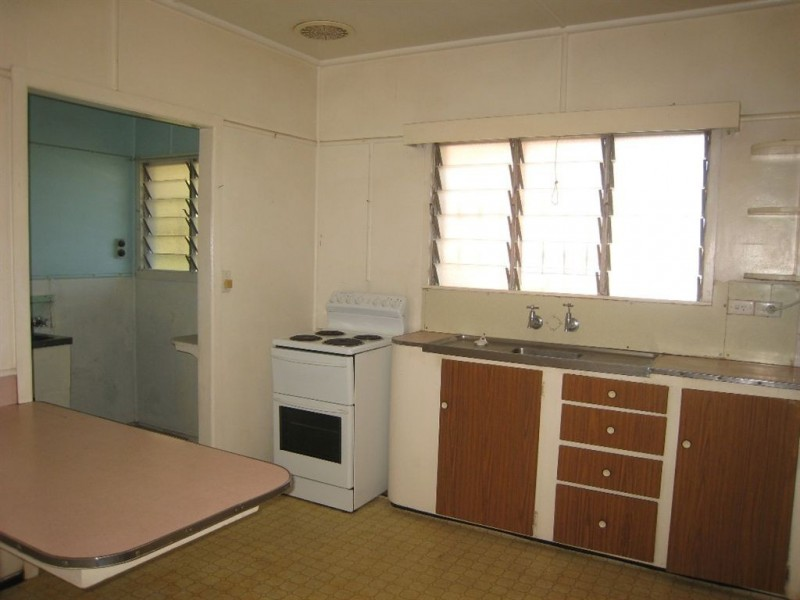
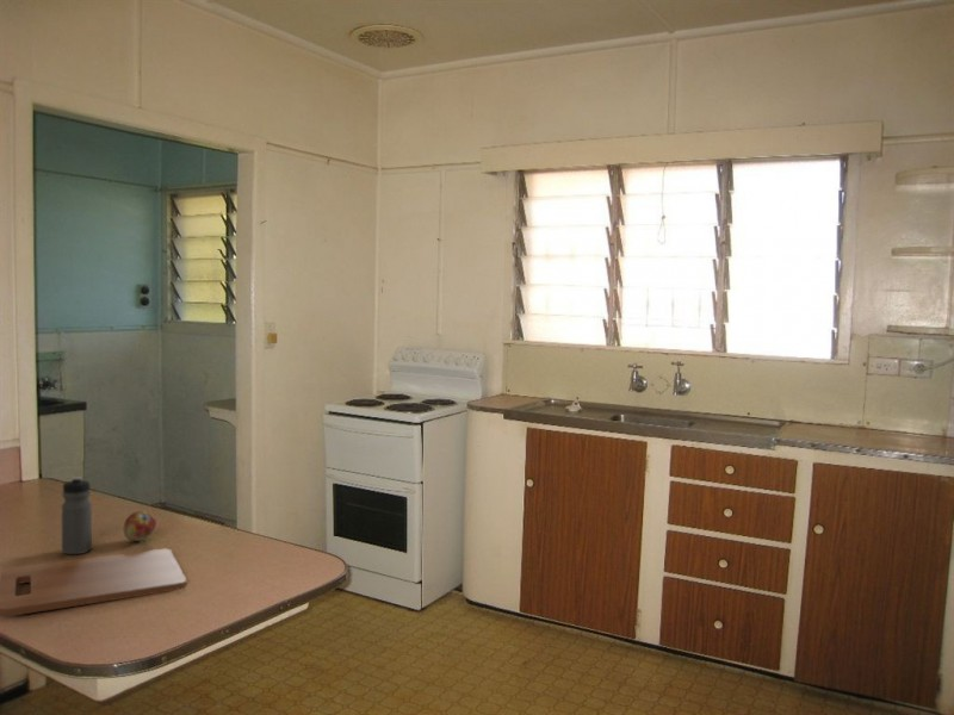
+ cutting board [0,547,187,618]
+ water bottle [61,475,93,555]
+ fruit [123,510,157,542]
